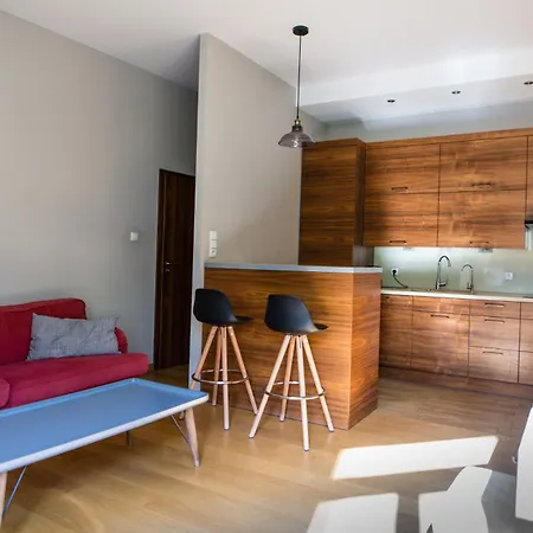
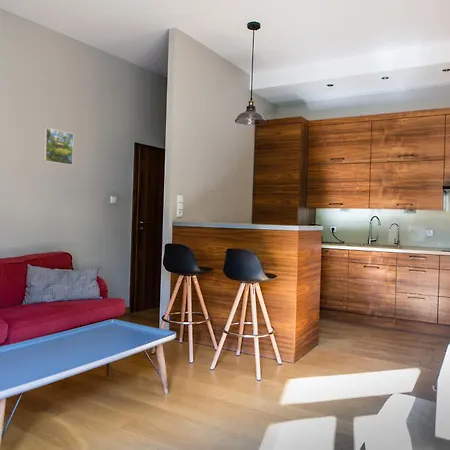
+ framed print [42,127,74,166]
